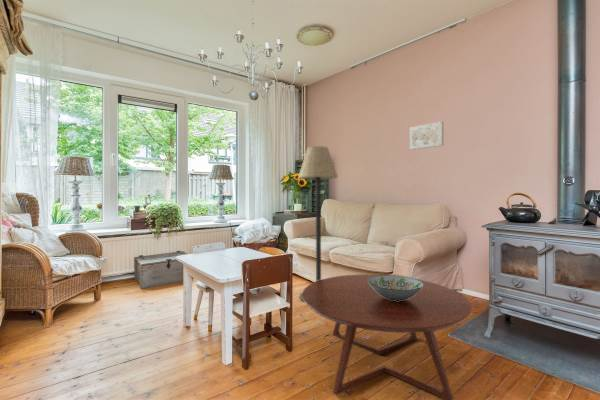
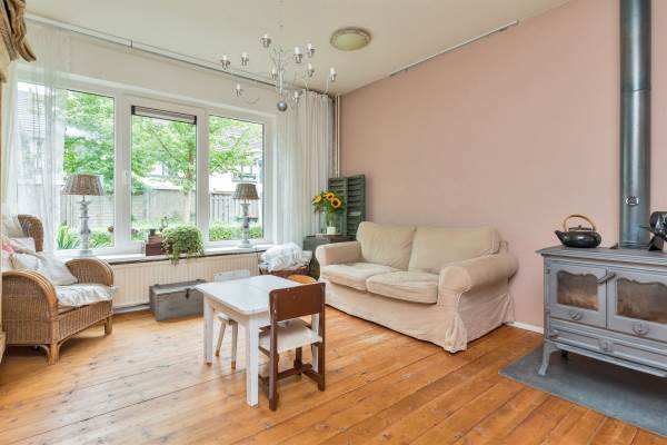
- coffee table [301,273,473,400]
- wall art [409,120,445,151]
- decorative bowl [368,274,424,301]
- floor lamp [297,145,339,303]
